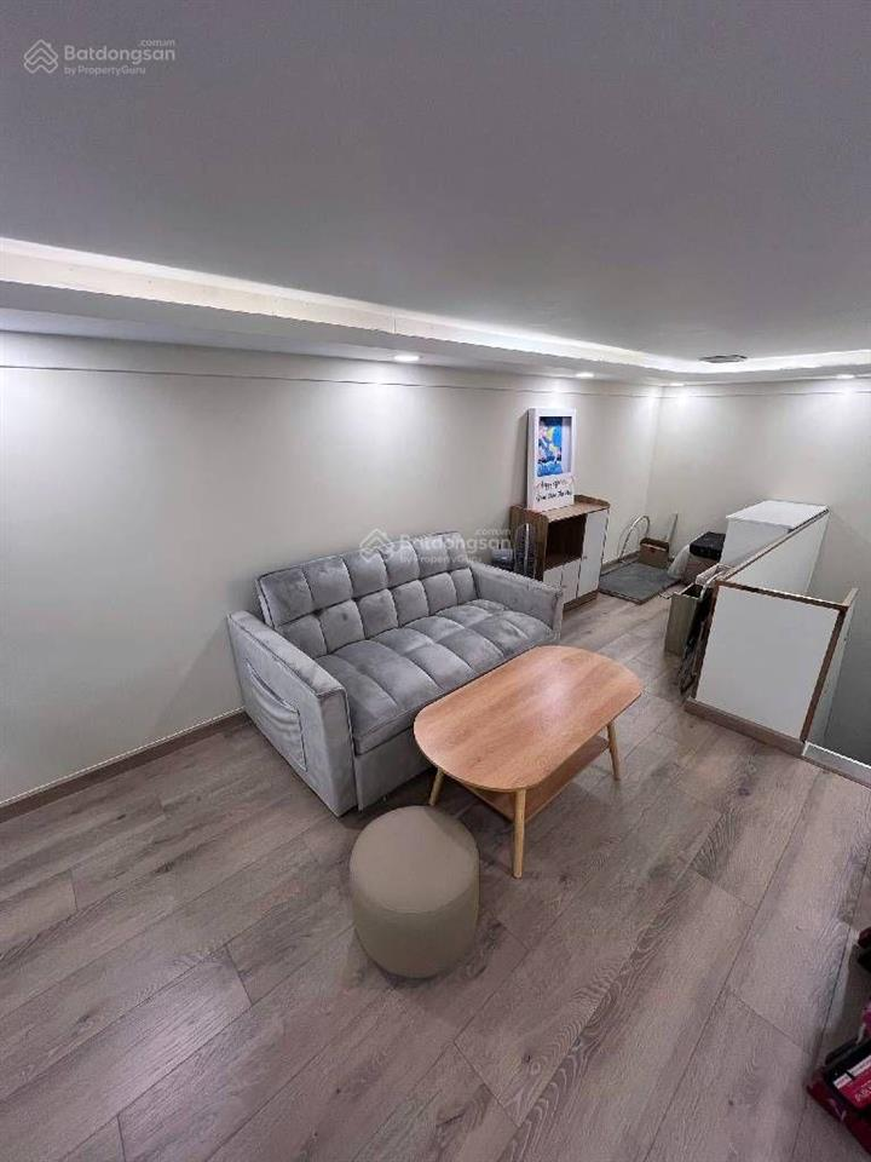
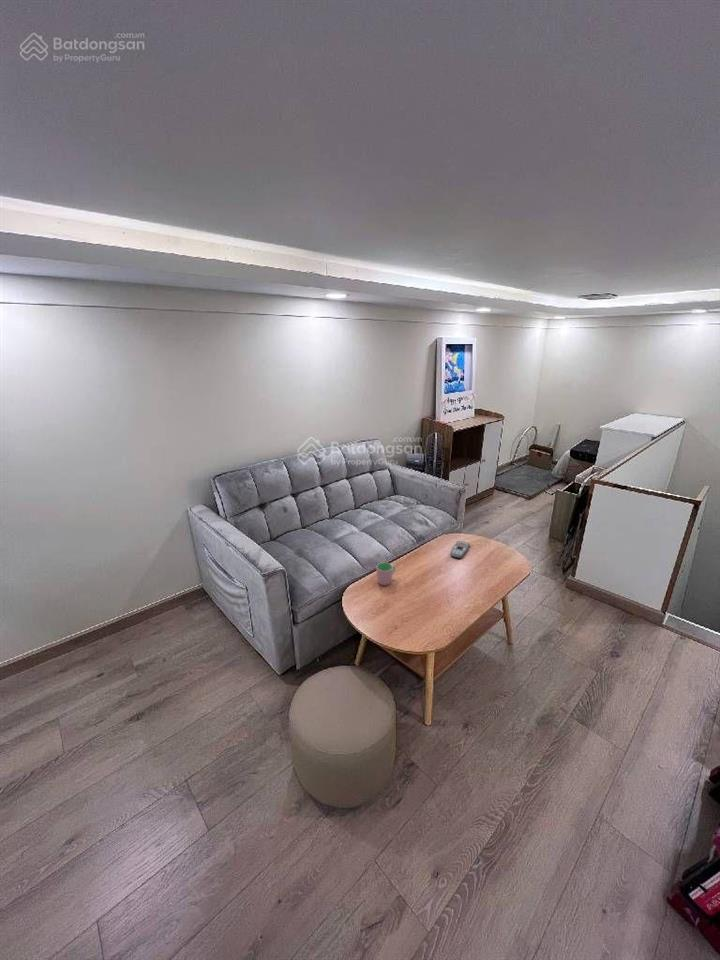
+ remote control [449,540,471,559]
+ cup [376,562,396,586]
